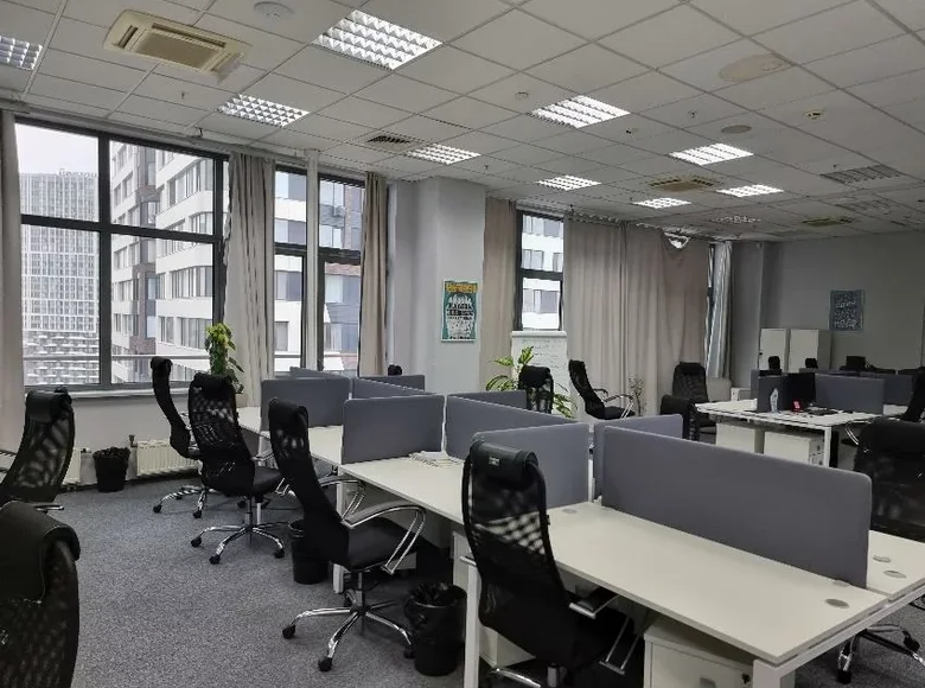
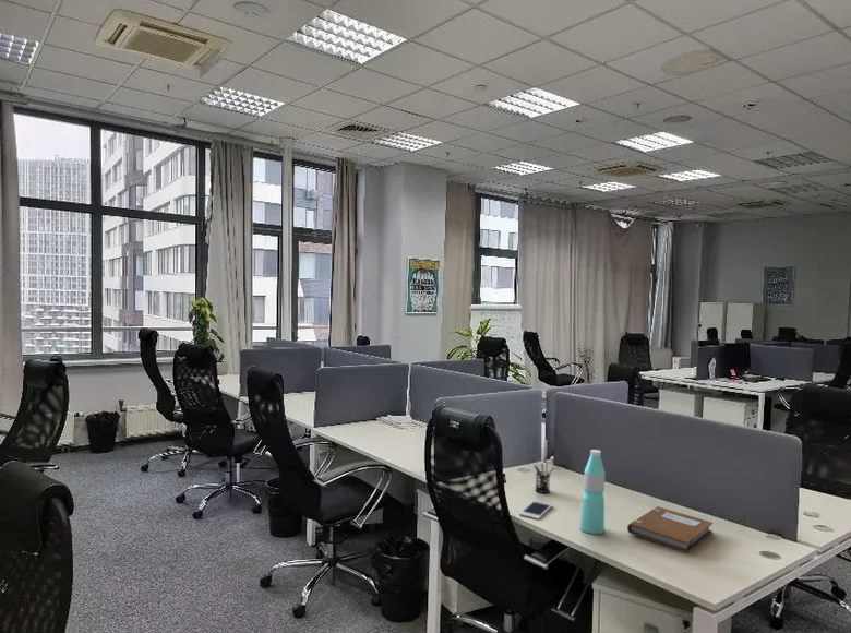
+ cell phone [518,499,553,521]
+ notebook [626,505,714,554]
+ water bottle [578,449,607,535]
+ pen holder [534,461,555,494]
